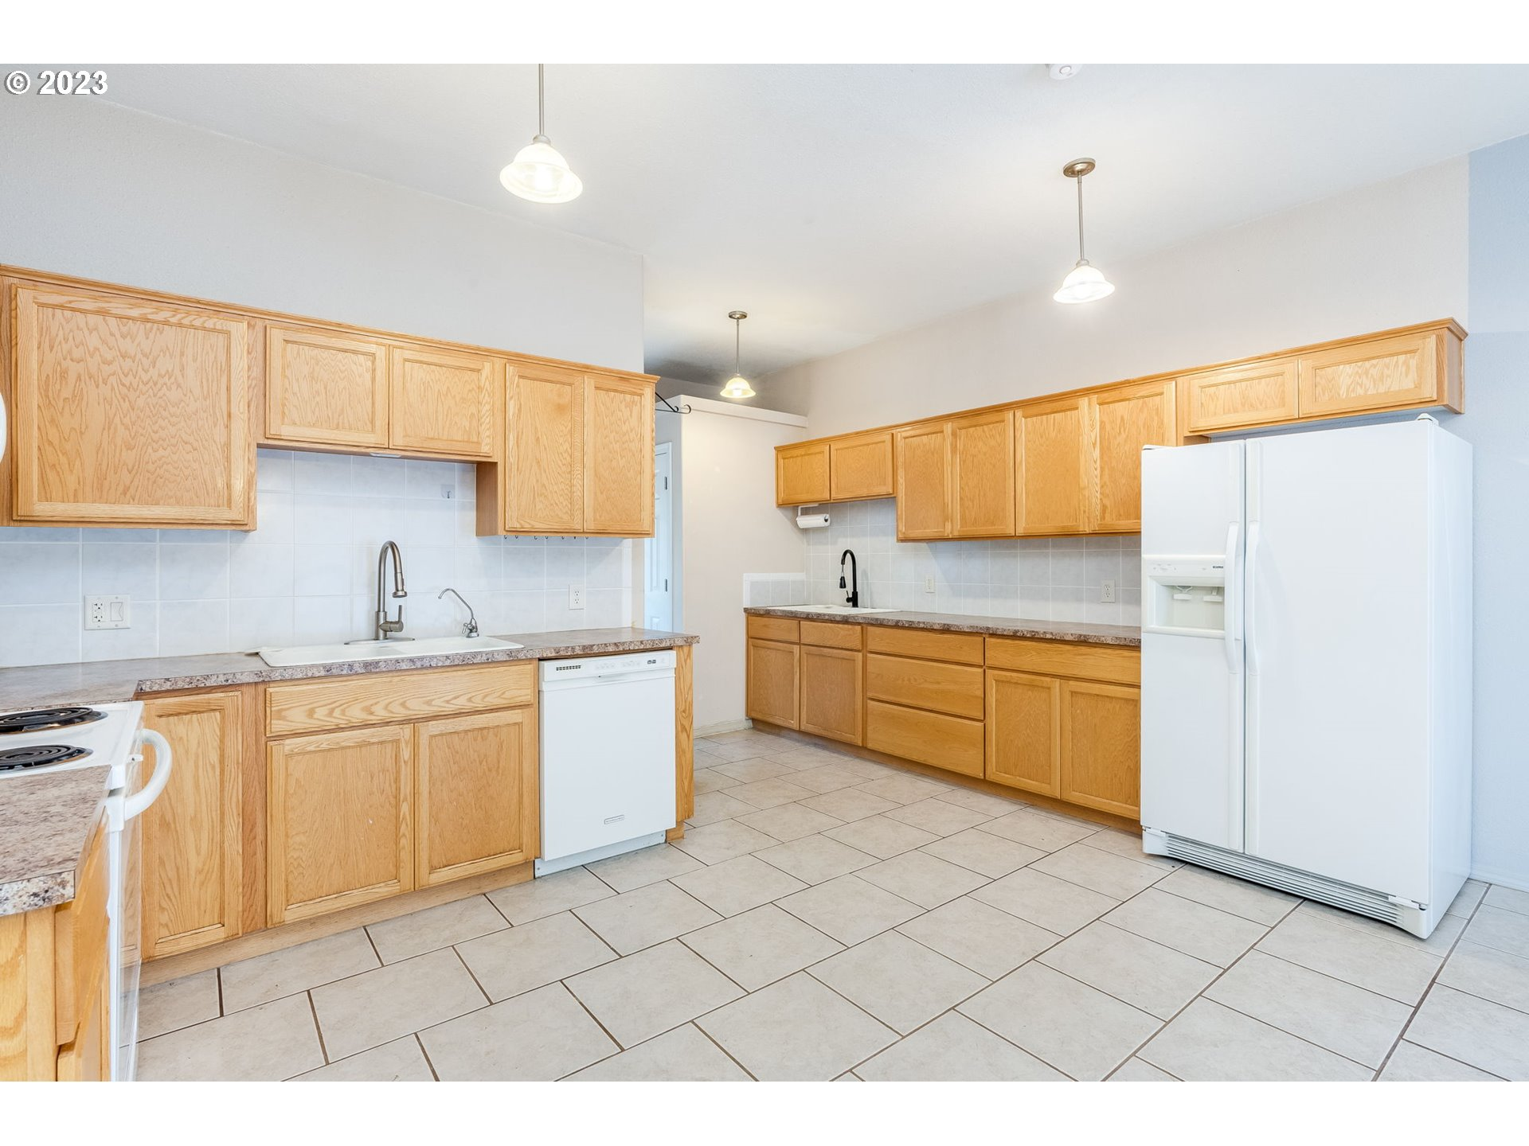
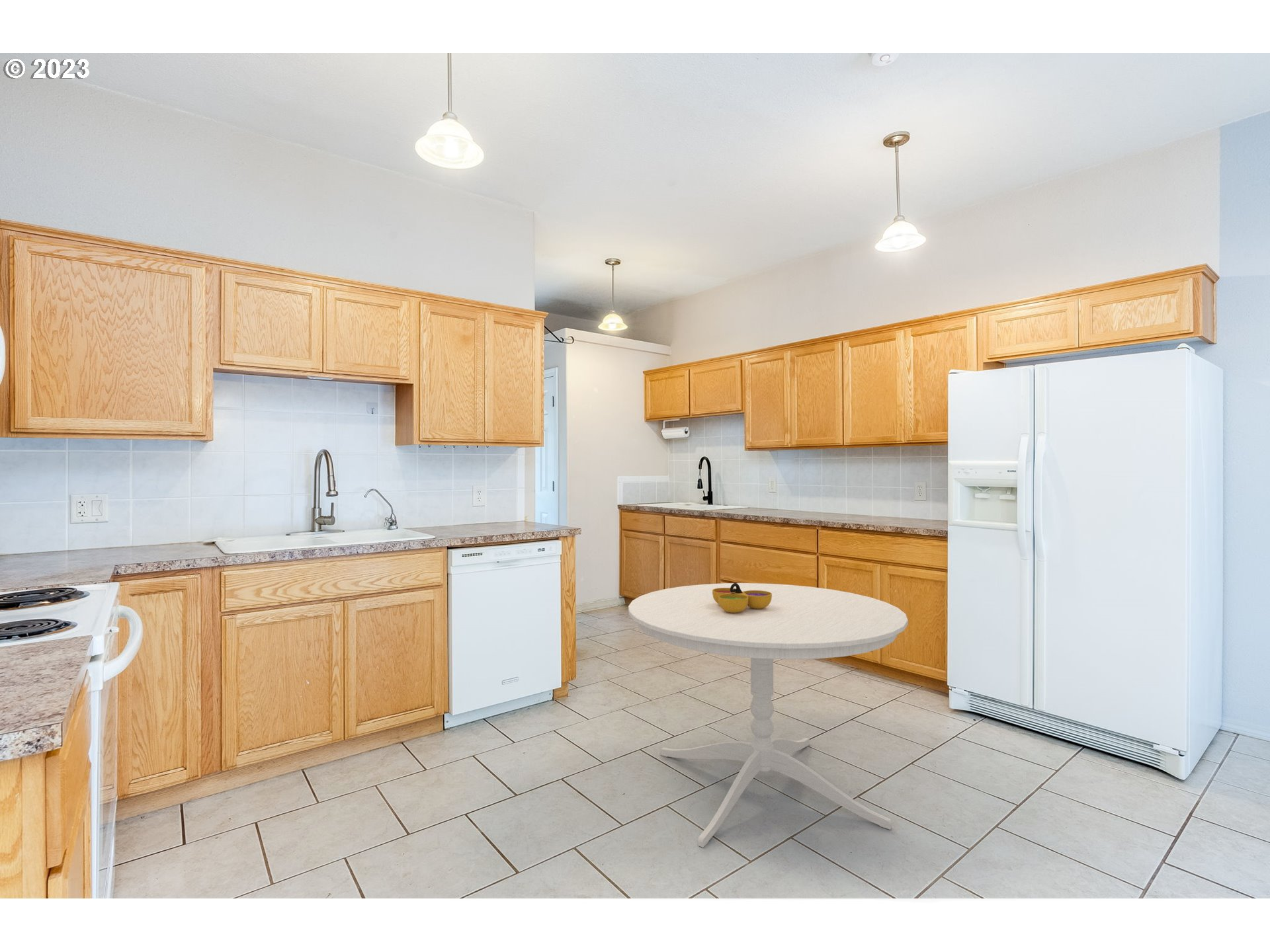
+ decorative bowl [712,582,772,613]
+ dining table [628,582,909,848]
